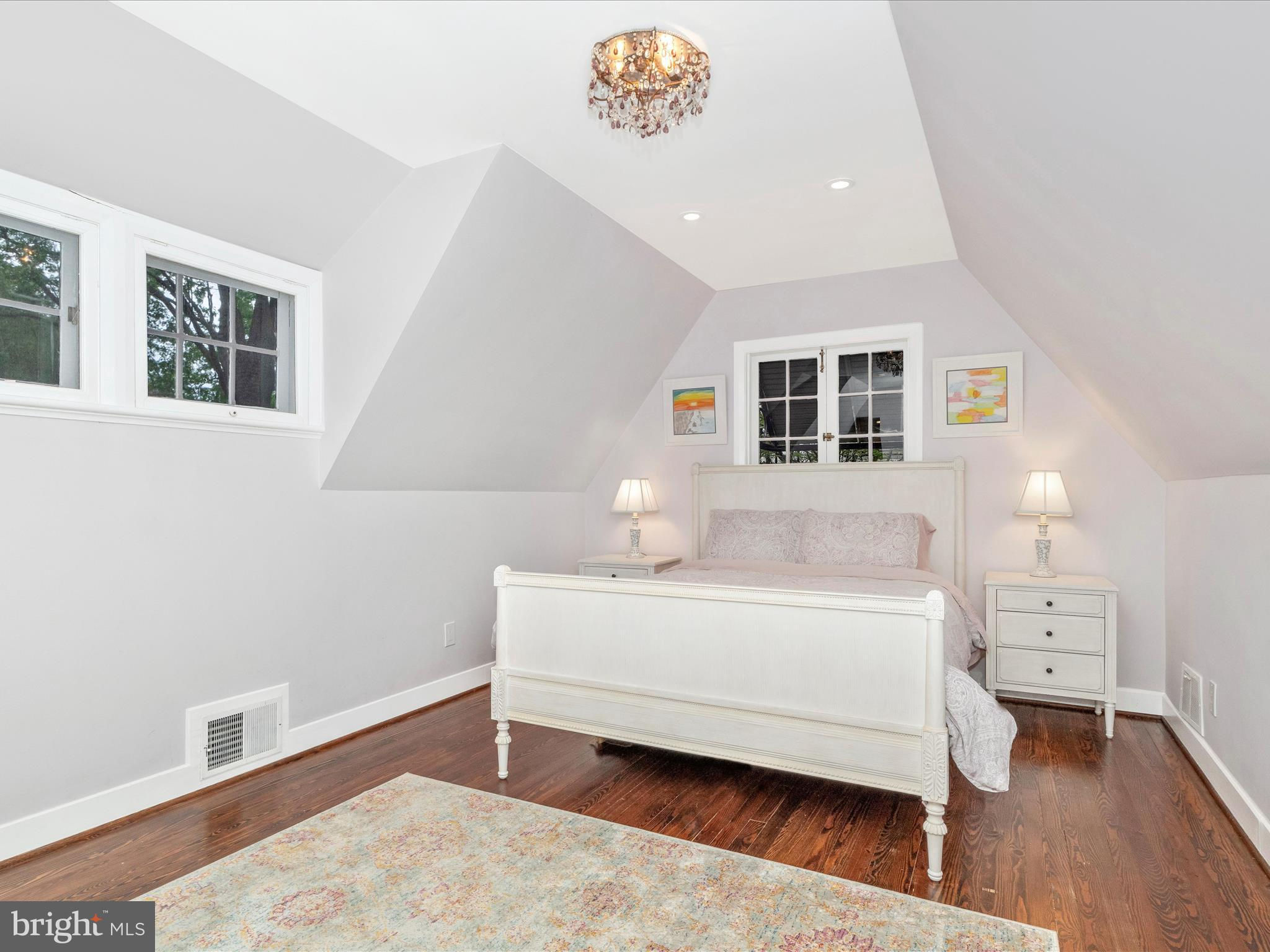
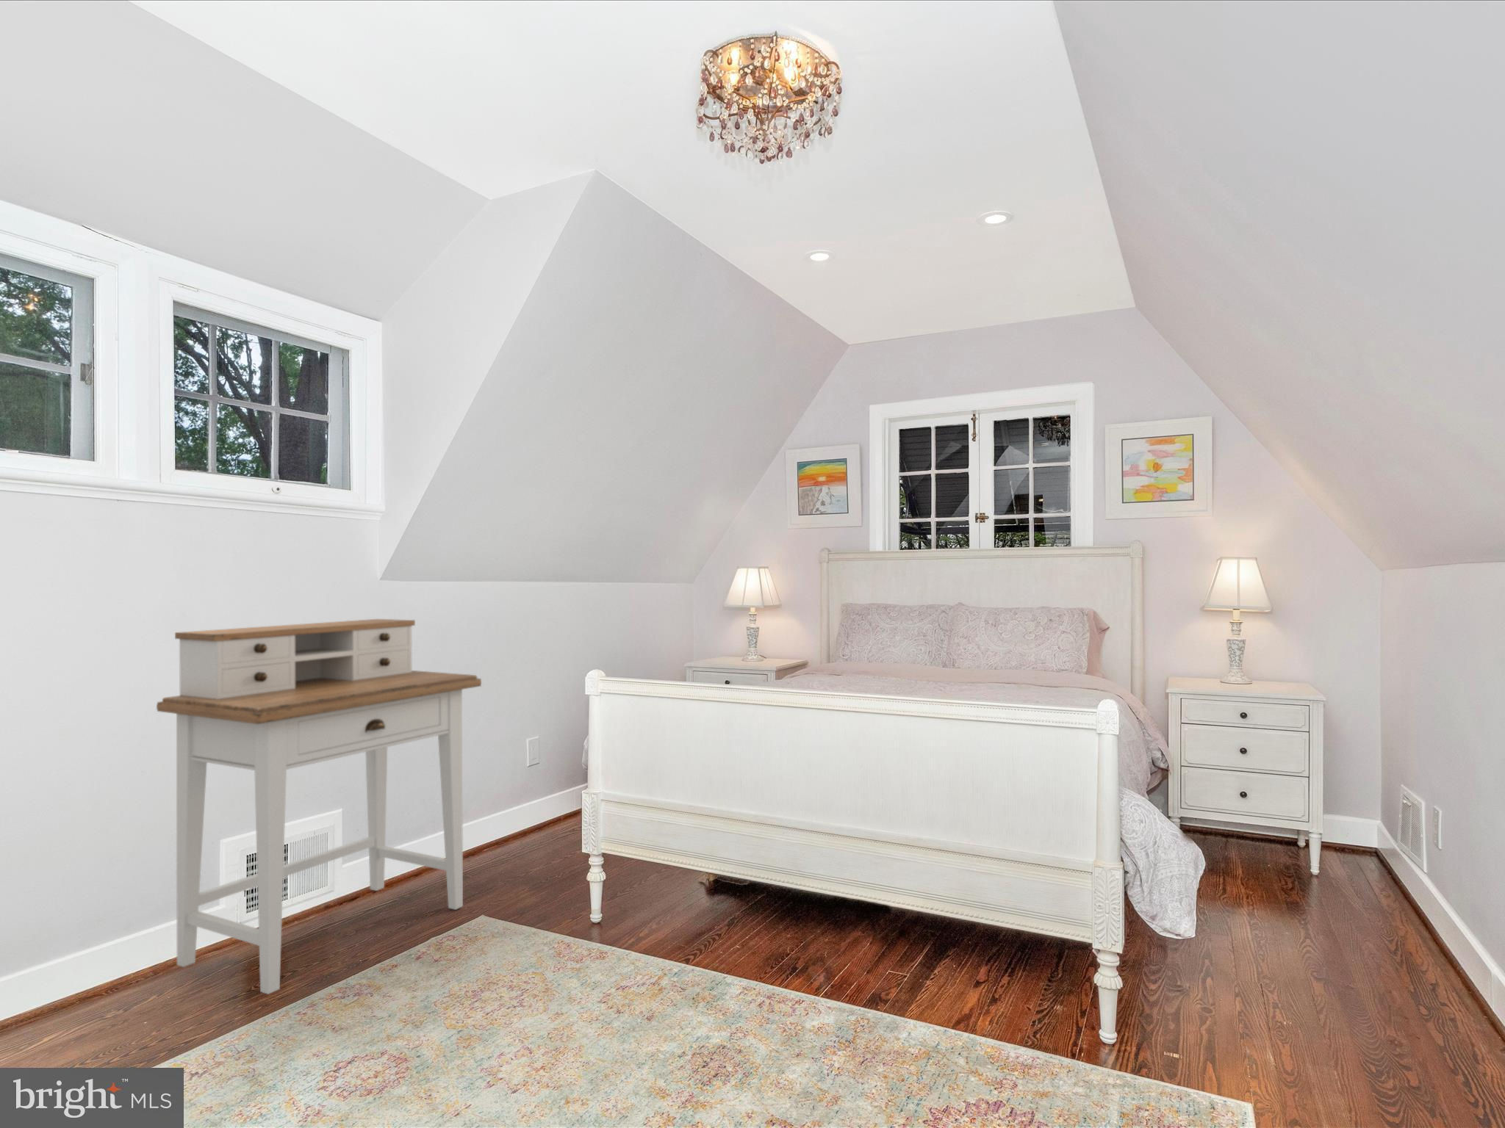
+ desk [155,619,482,995]
